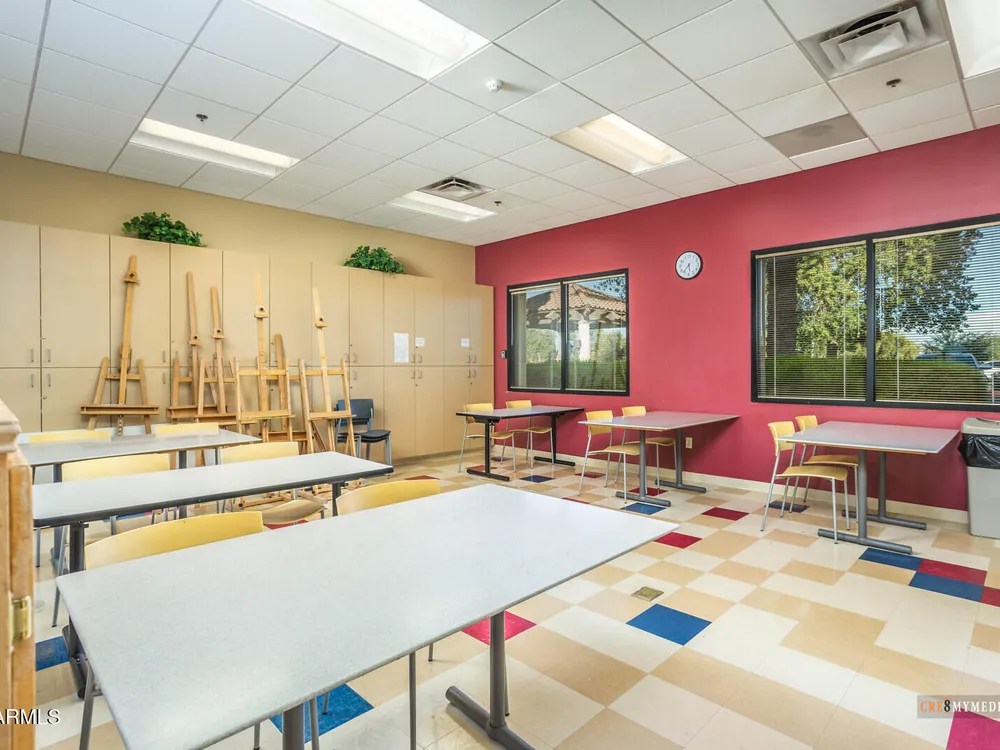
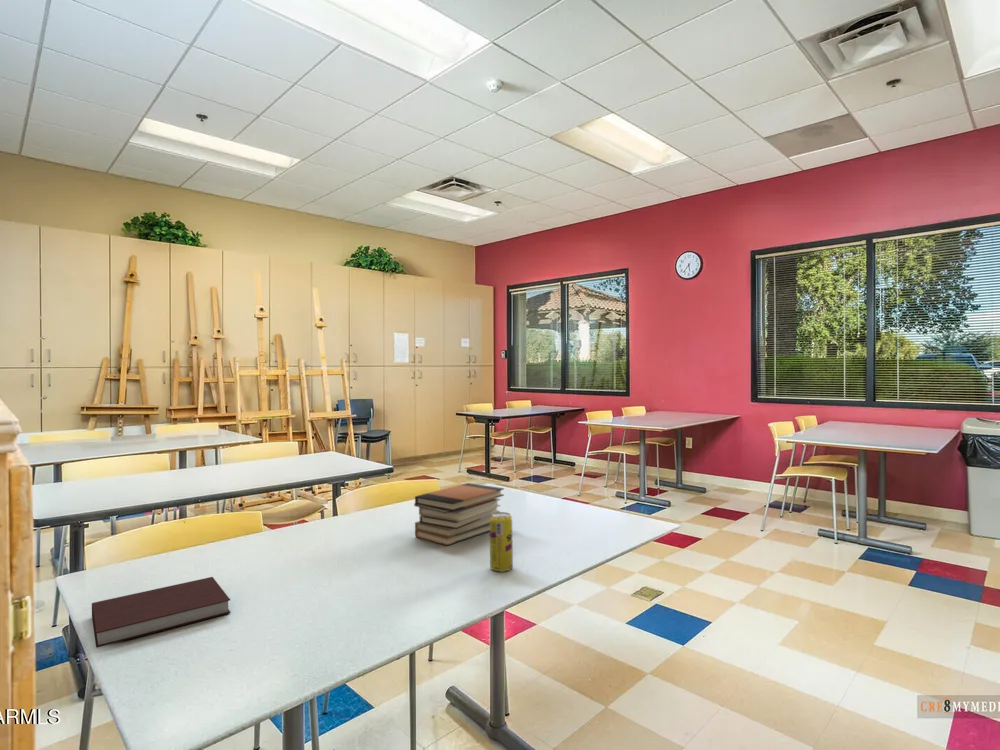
+ notebook [91,576,231,649]
+ beverage can [489,511,514,572]
+ book stack [413,482,505,547]
